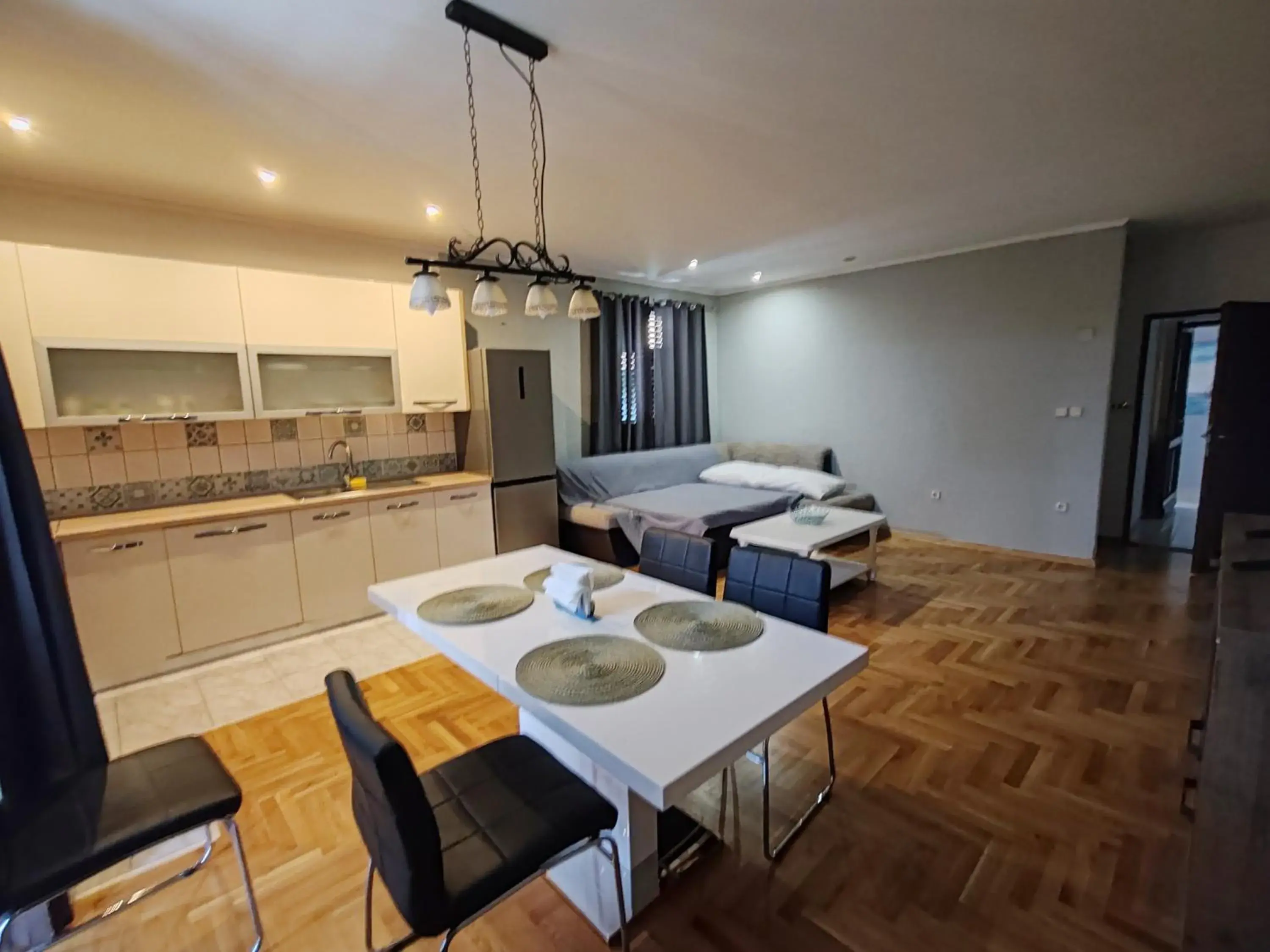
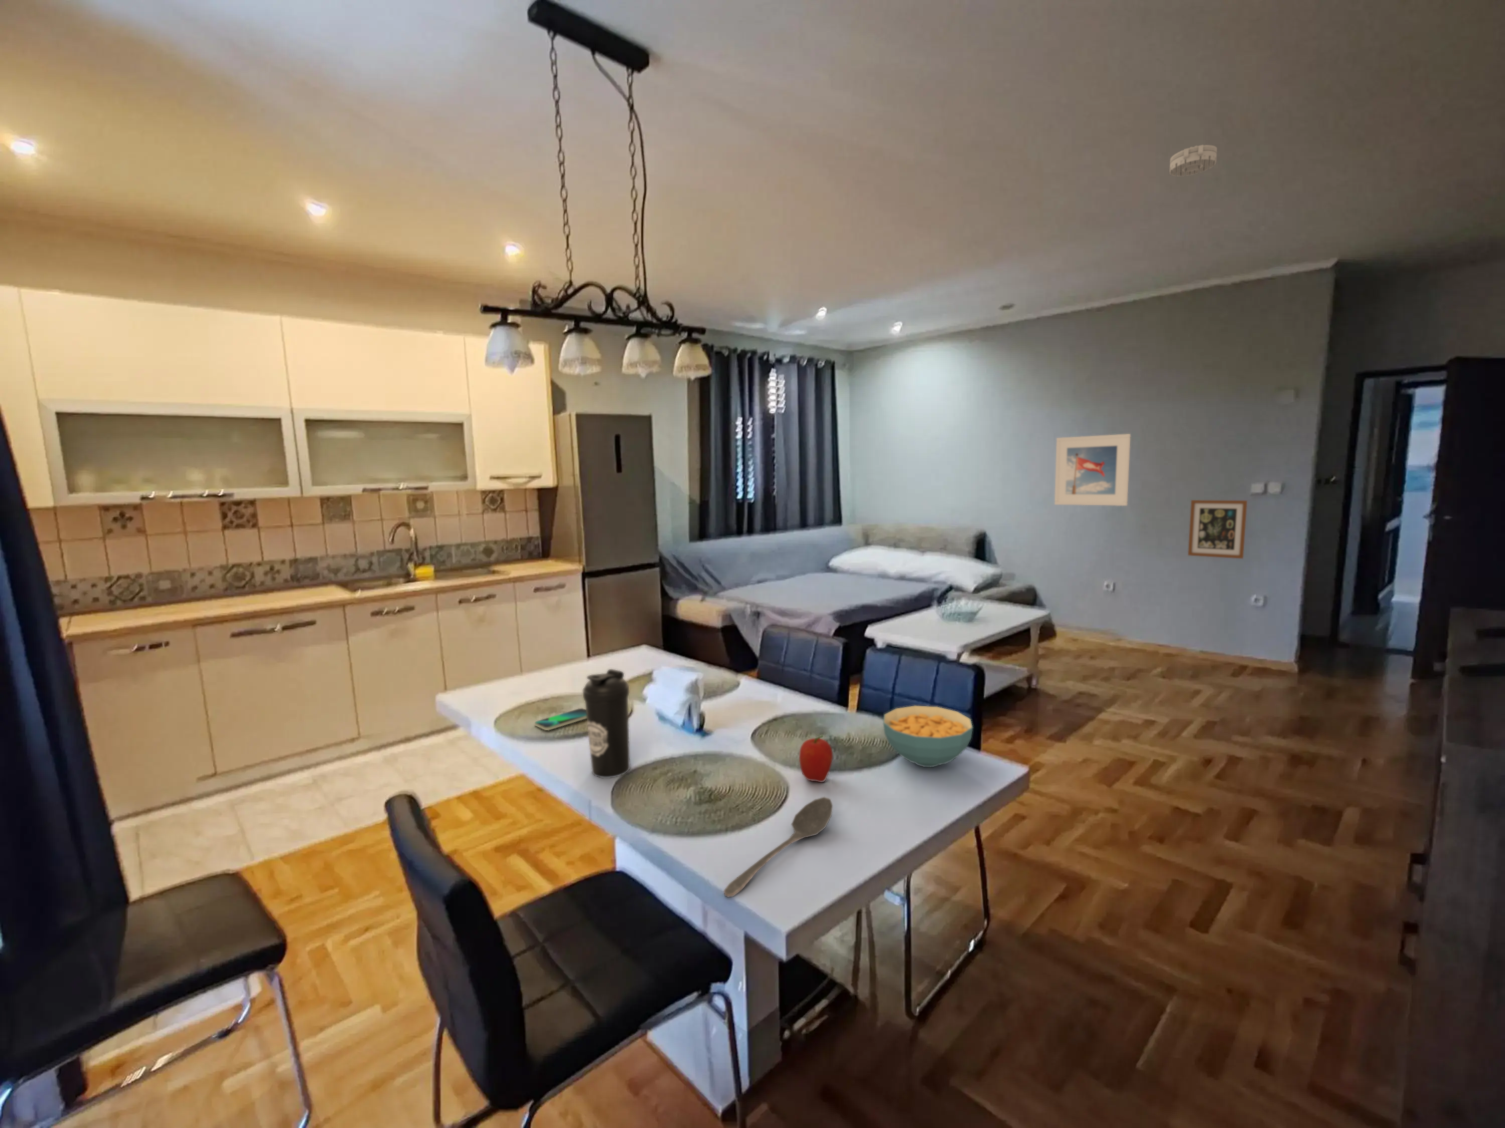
+ water bottle [582,668,630,778]
+ wall art [1187,499,1248,559]
+ smoke detector [1168,143,1217,177]
+ smartphone [534,707,587,731]
+ stirrer [723,796,833,898]
+ fruit [799,735,833,782]
+ cereal bowl [883,705,973,768]
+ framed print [1054,434,1132,506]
